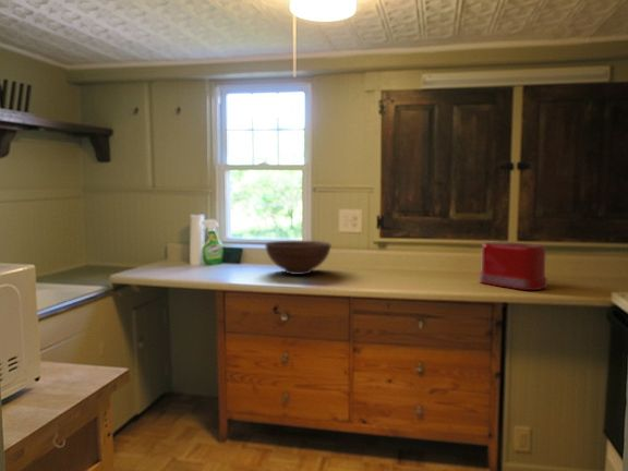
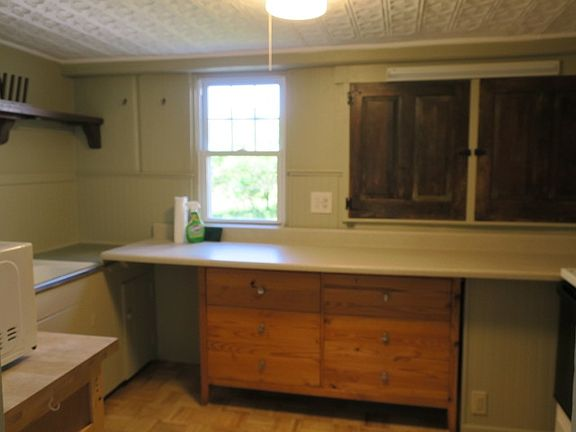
- fruit bowl [264,240,331,276]
- toaster [479,240,548,291]
